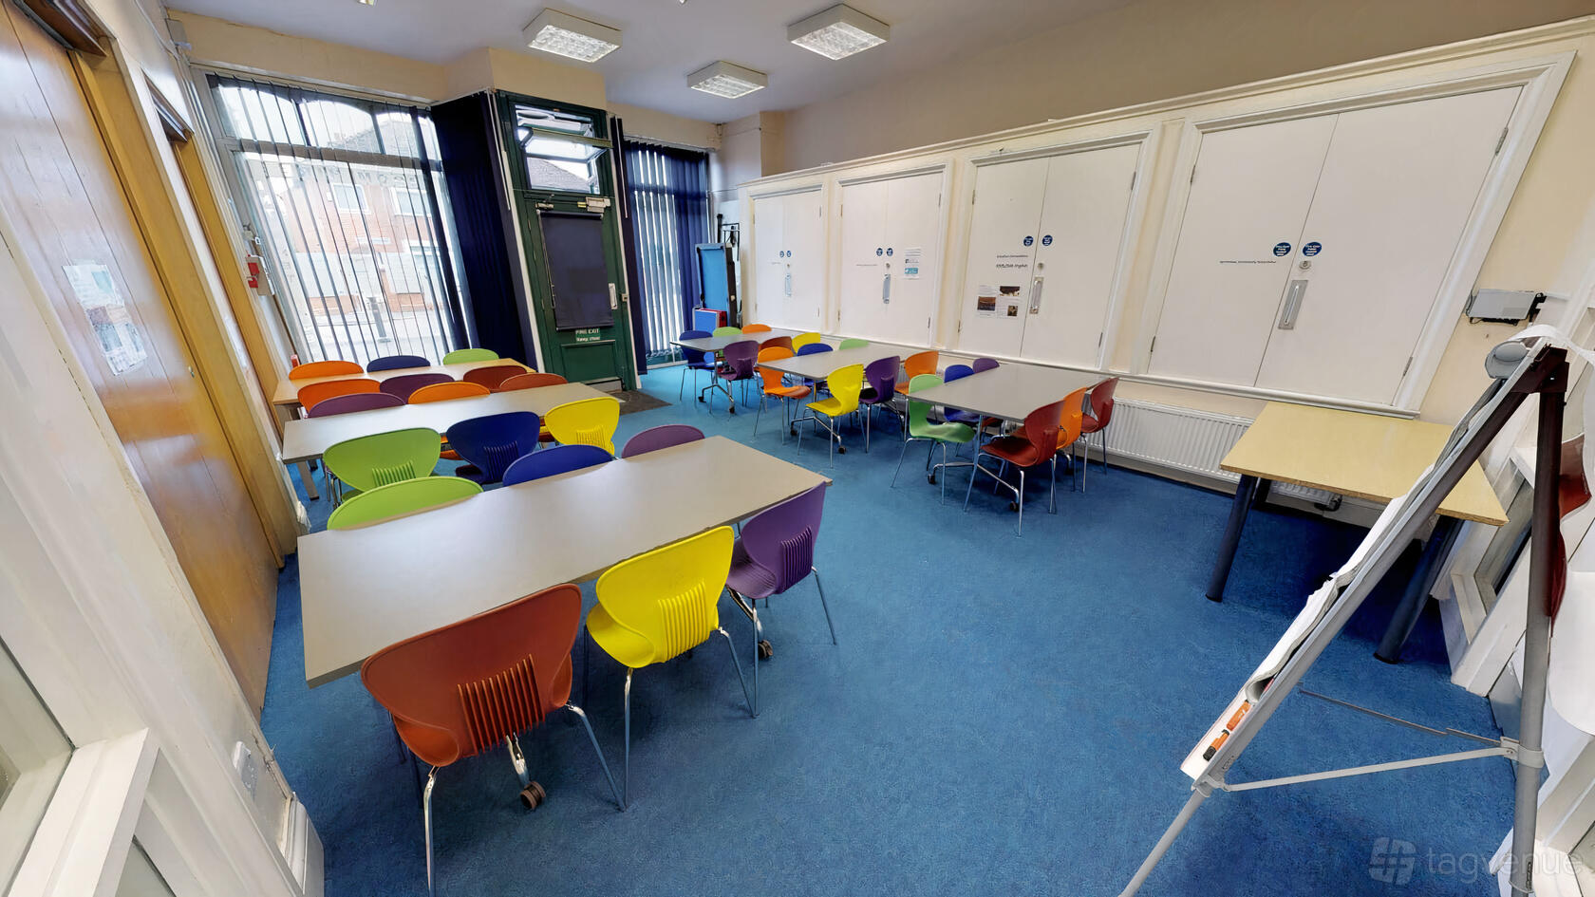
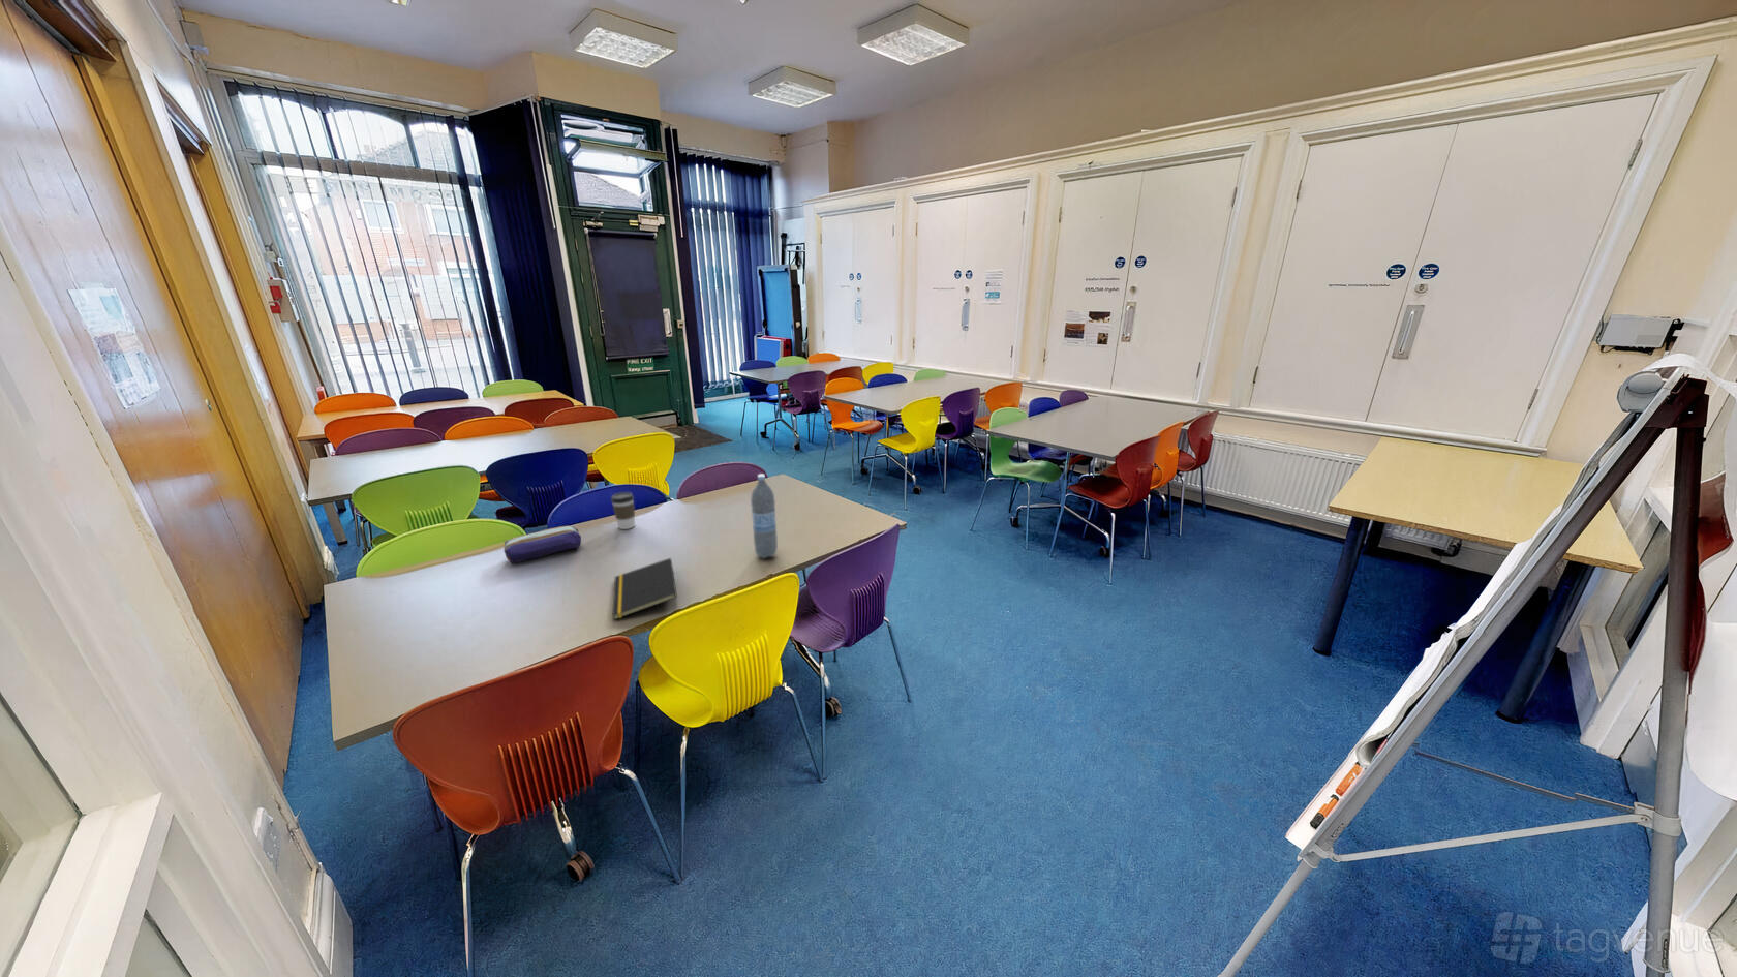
+ notepad [611,557,679,622]
+ coffee cup [610,491,636,531]
+ water bottle [749,474,779,559]
+ pencil case [502,525,582,564]
